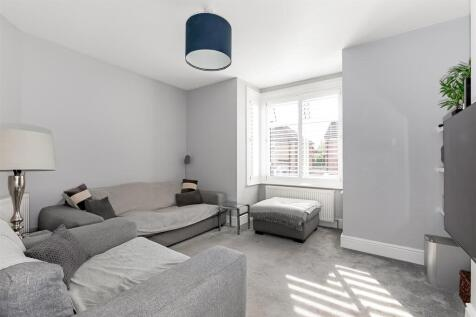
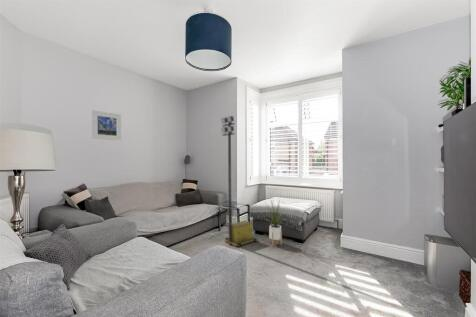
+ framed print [91,109,122,141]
+ portable light tower [220,115,258,248]
+ house plant [263,200,288,247]
